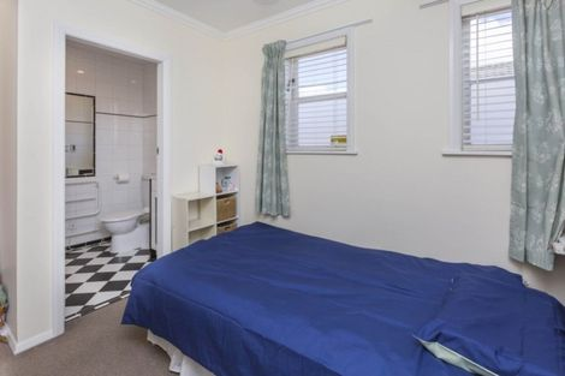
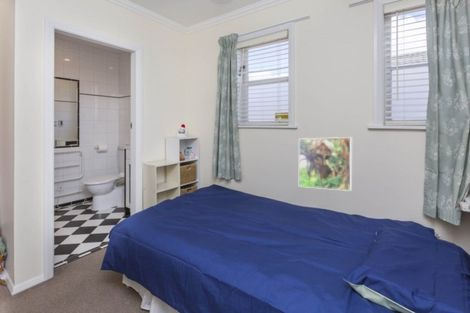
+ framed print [298,136,353,192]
